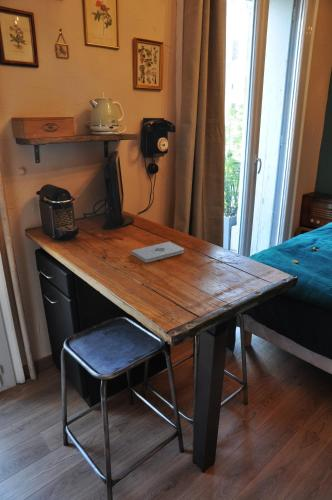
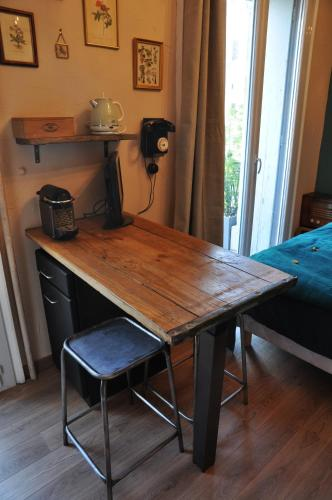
- notepad [131,241,185,263]
